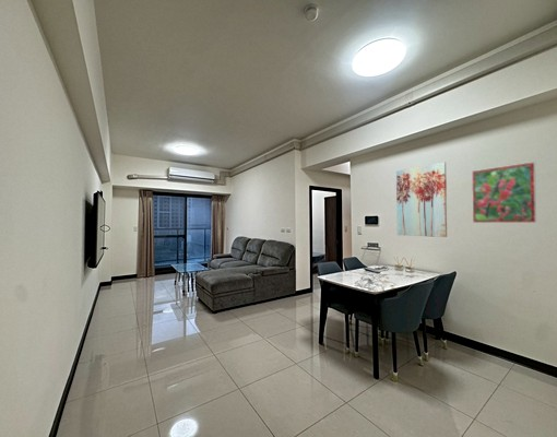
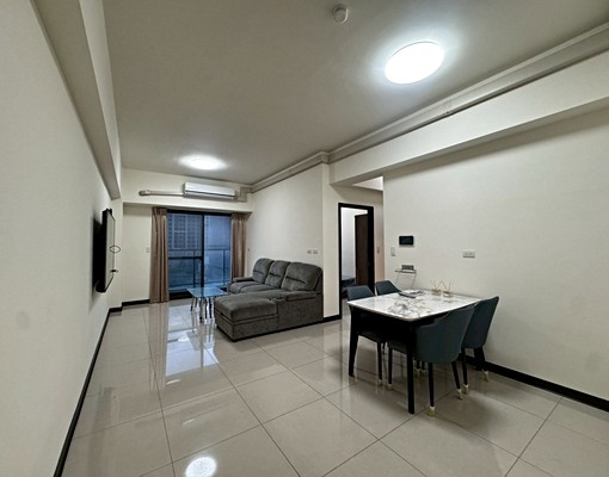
- wall art [395,161,448,238]
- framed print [471,161,537,224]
